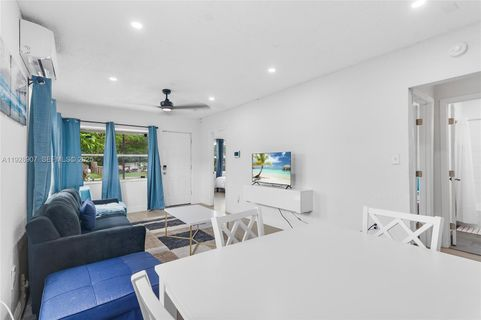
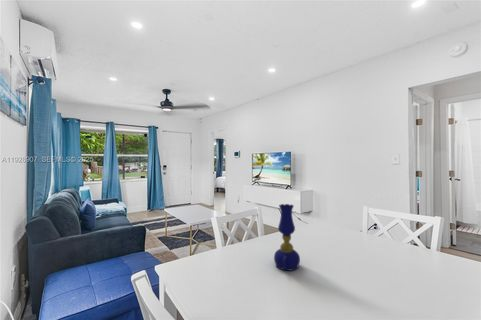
+ oil lamp [273,203,301,272]
